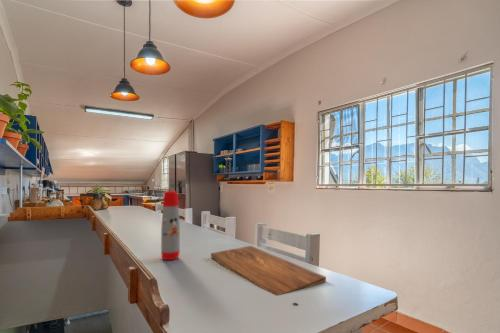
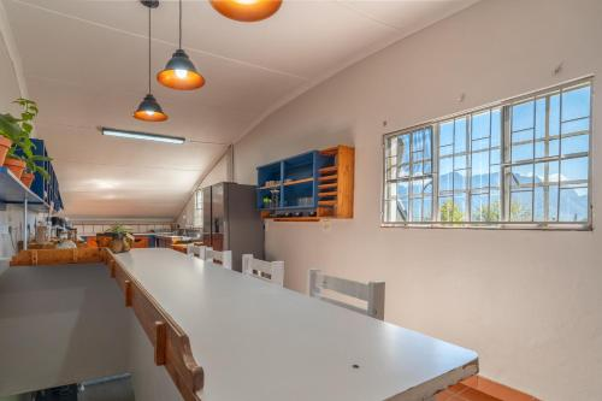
- water bottle [160,190,181,261]
- cutting board [210,245,327,297]
